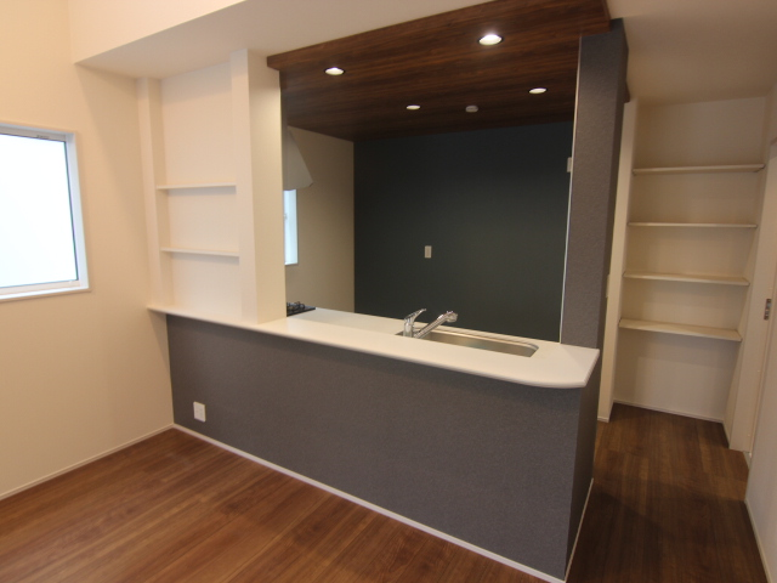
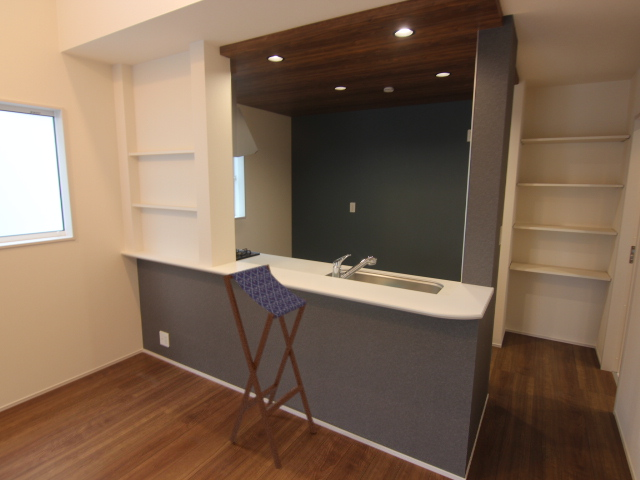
+ stool [222,263,317,470]
